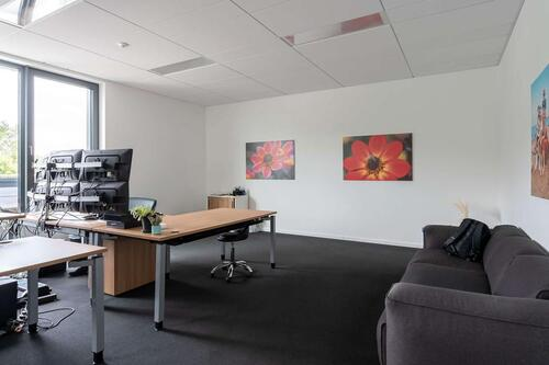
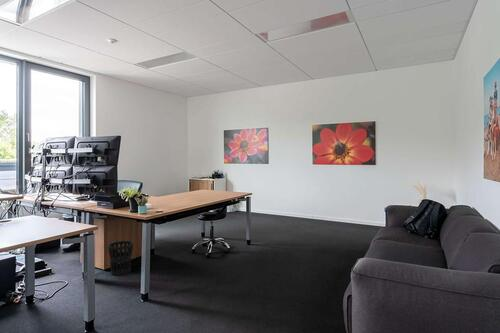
+ wastebasket [107,240,134,276]
